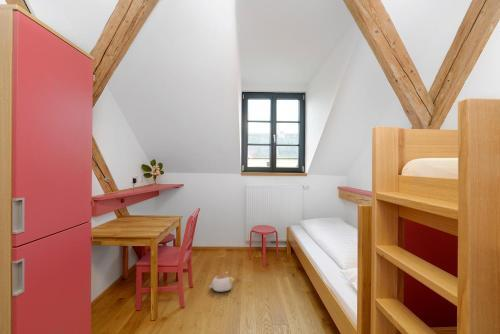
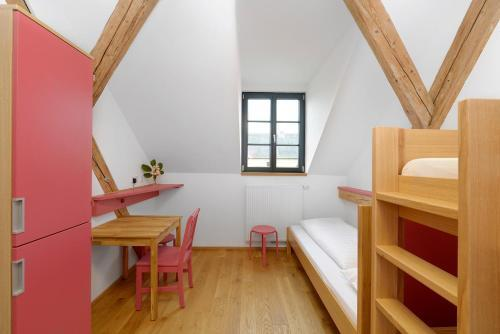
- plush toy [209,271,235,293]
